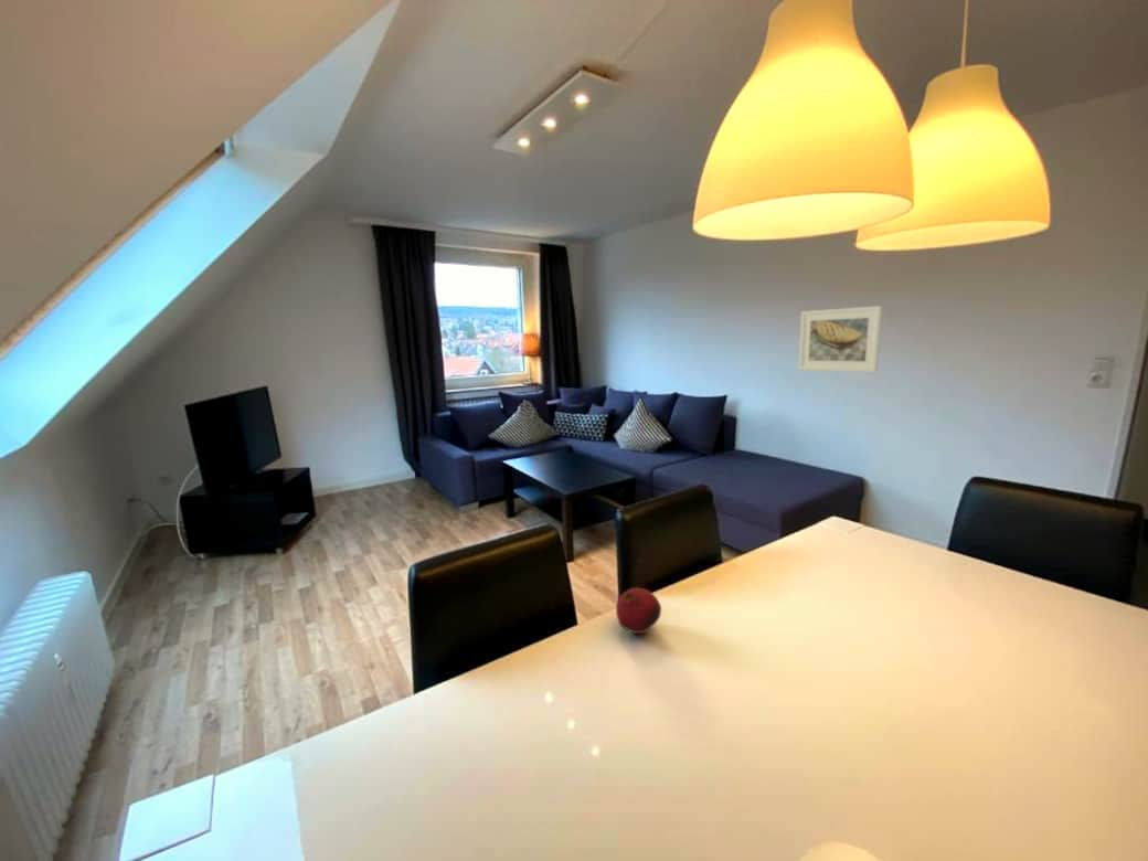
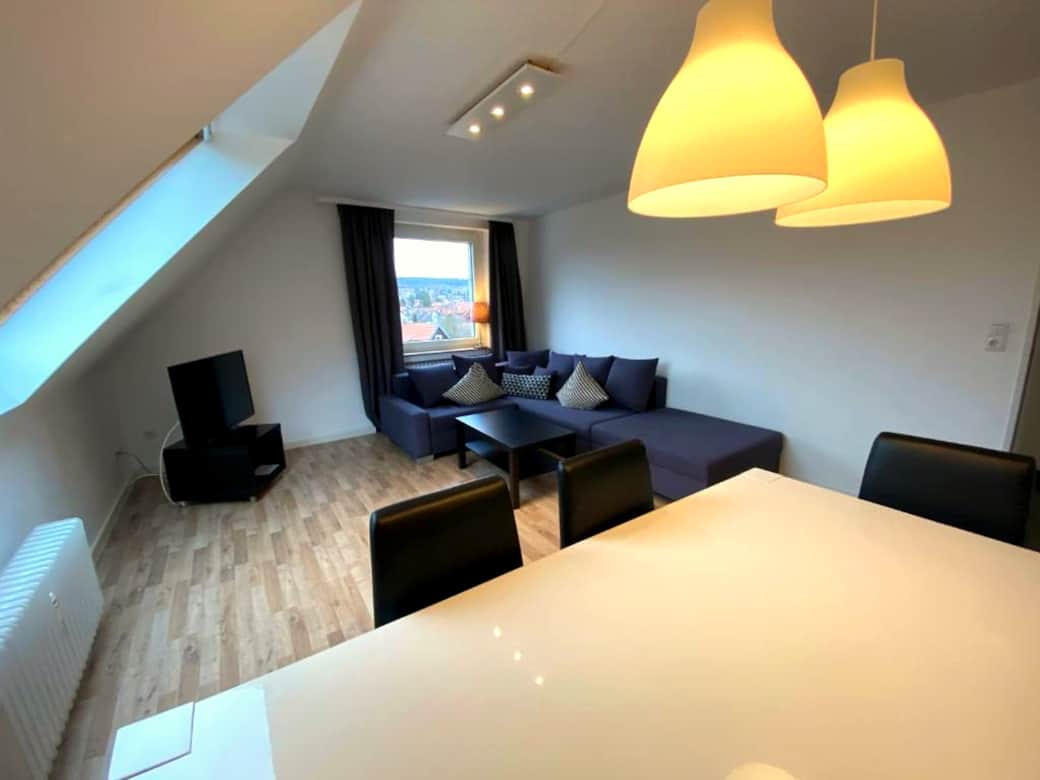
- fruit [615,587,662,635]
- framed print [798,305,883,373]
